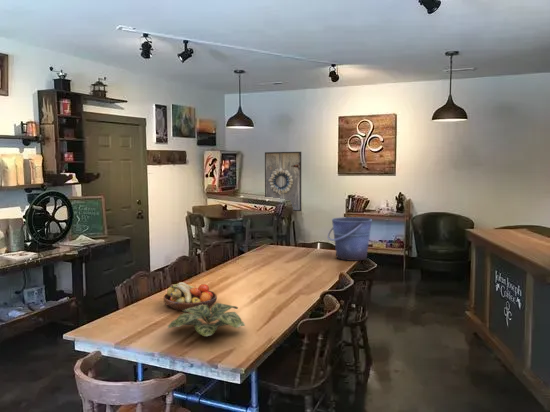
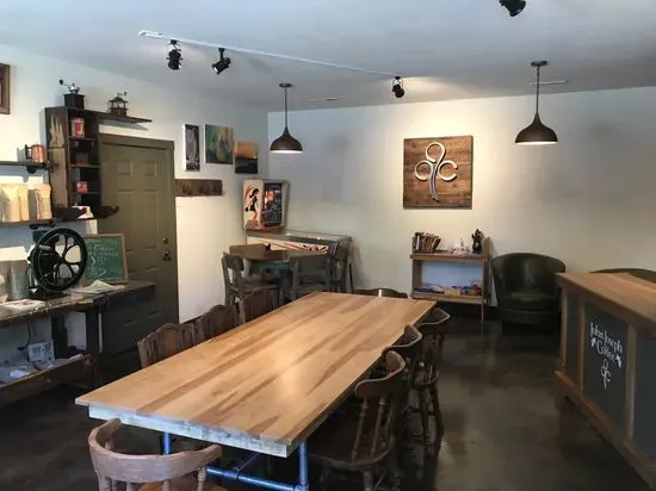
- plant [167,302,246,337]
- bucket [327,216,373,262]
- fruit bowl [162,281,218,312]
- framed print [264,151,302,212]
